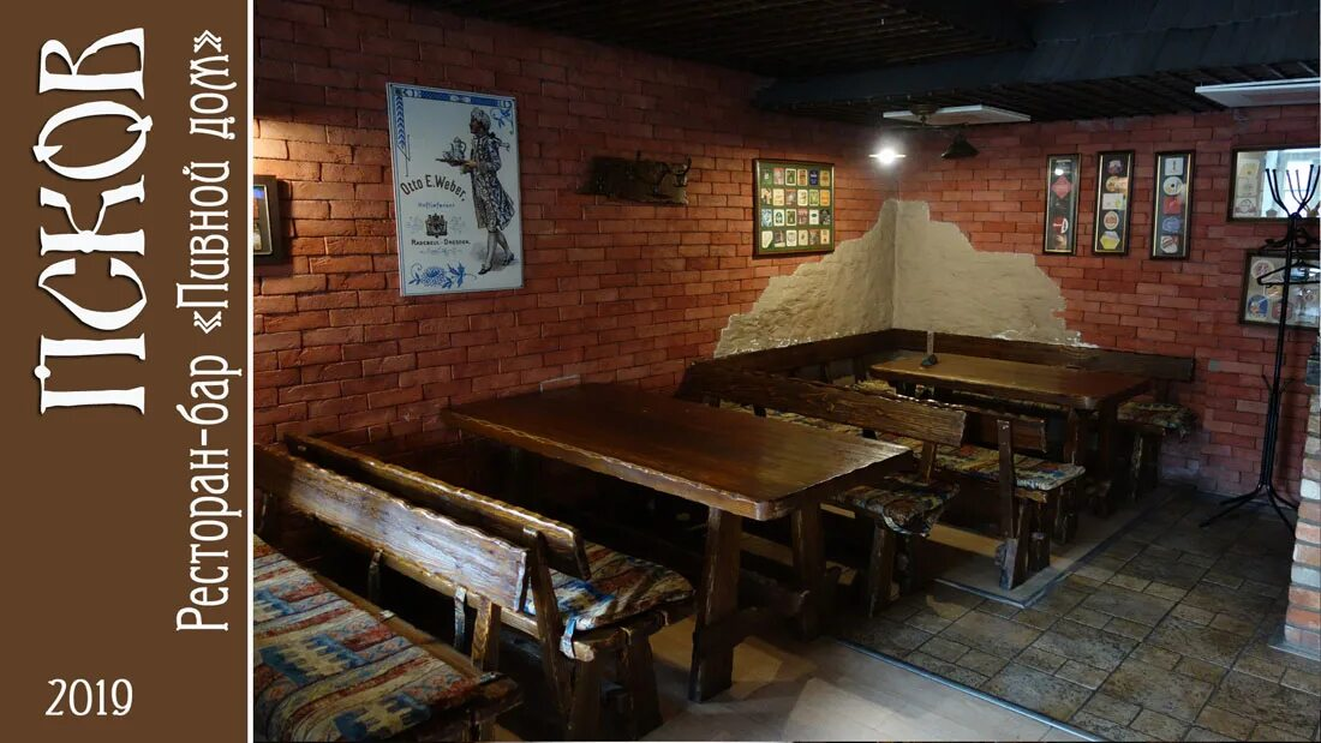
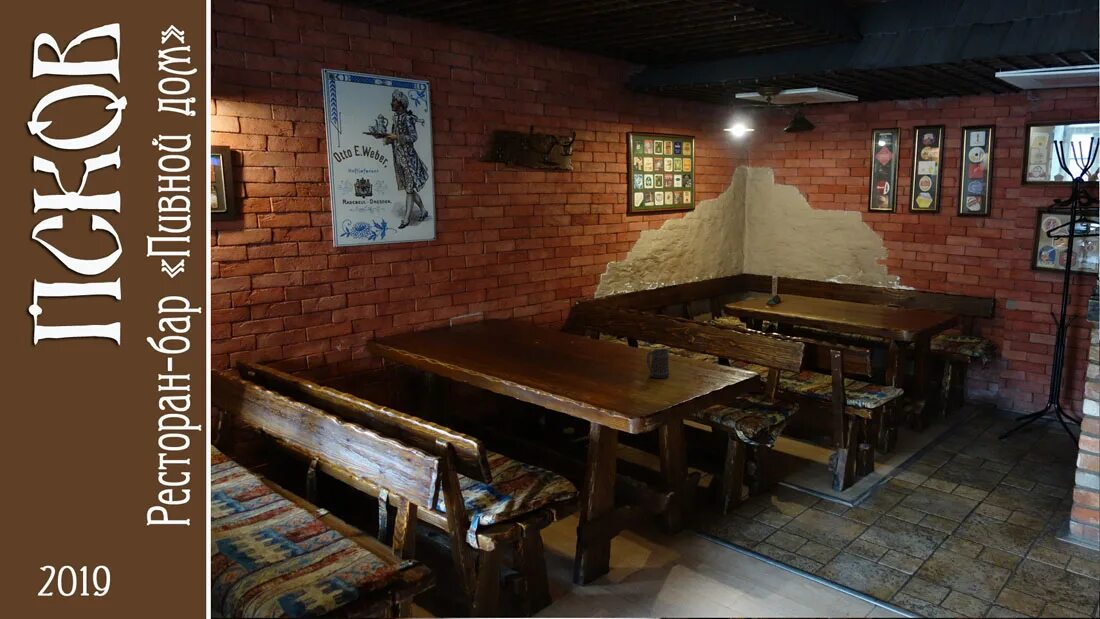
+ beer mug [646,348,670,379]
